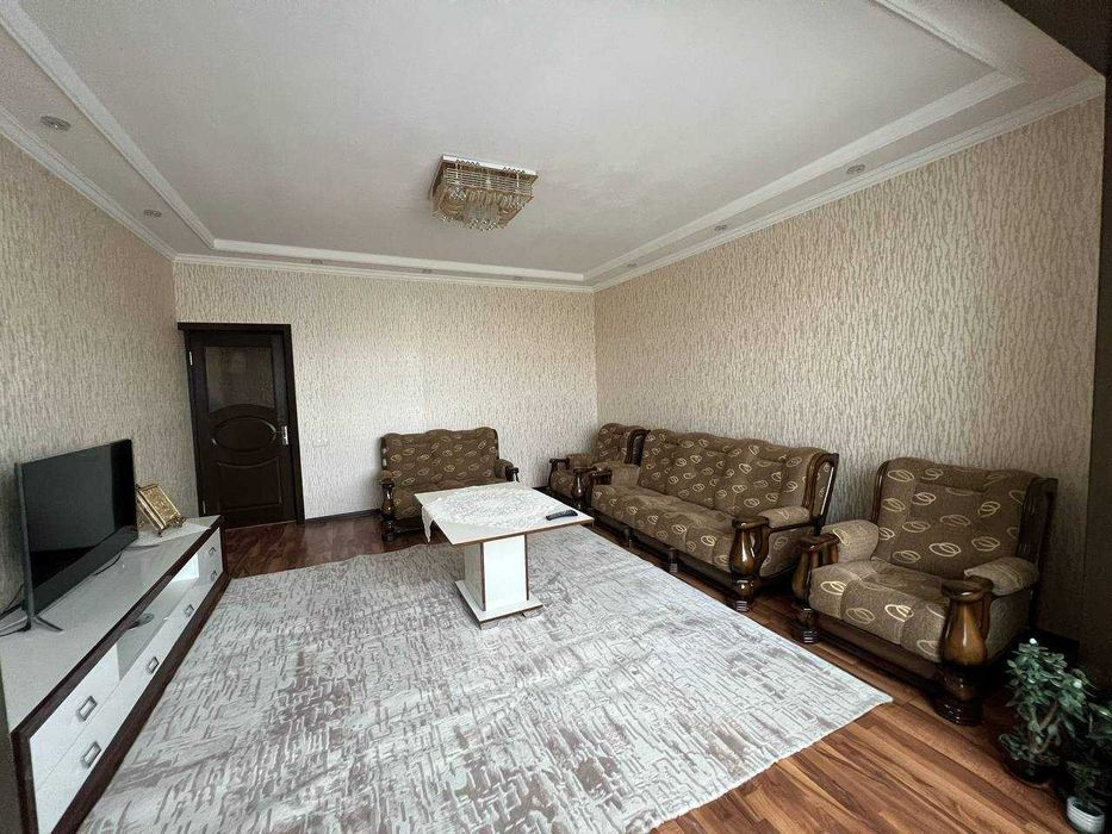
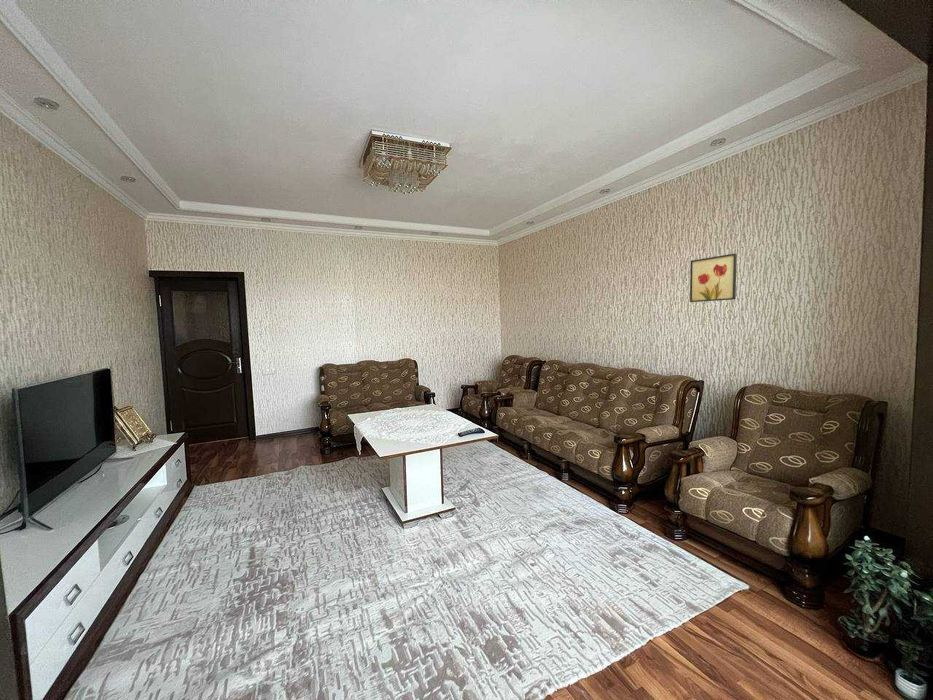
+ wall art [689,253,738,303]
